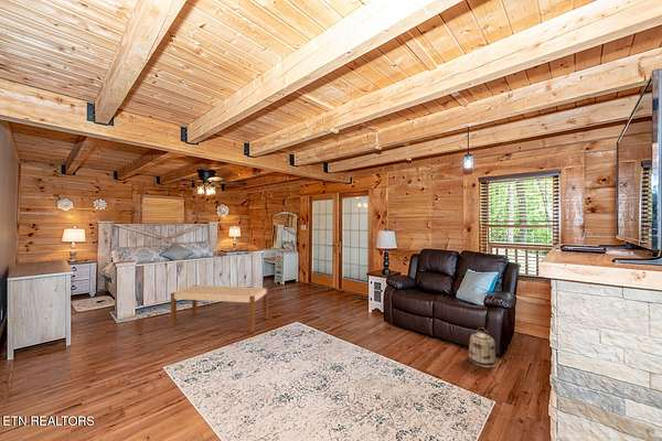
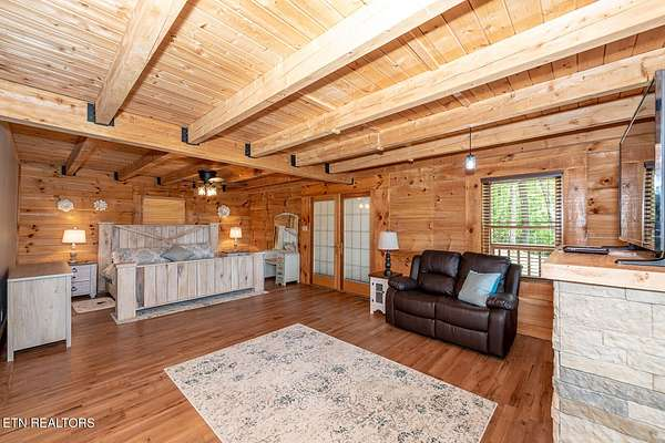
- basket [468,326,498,368]
- bench [170,283,269,333]
